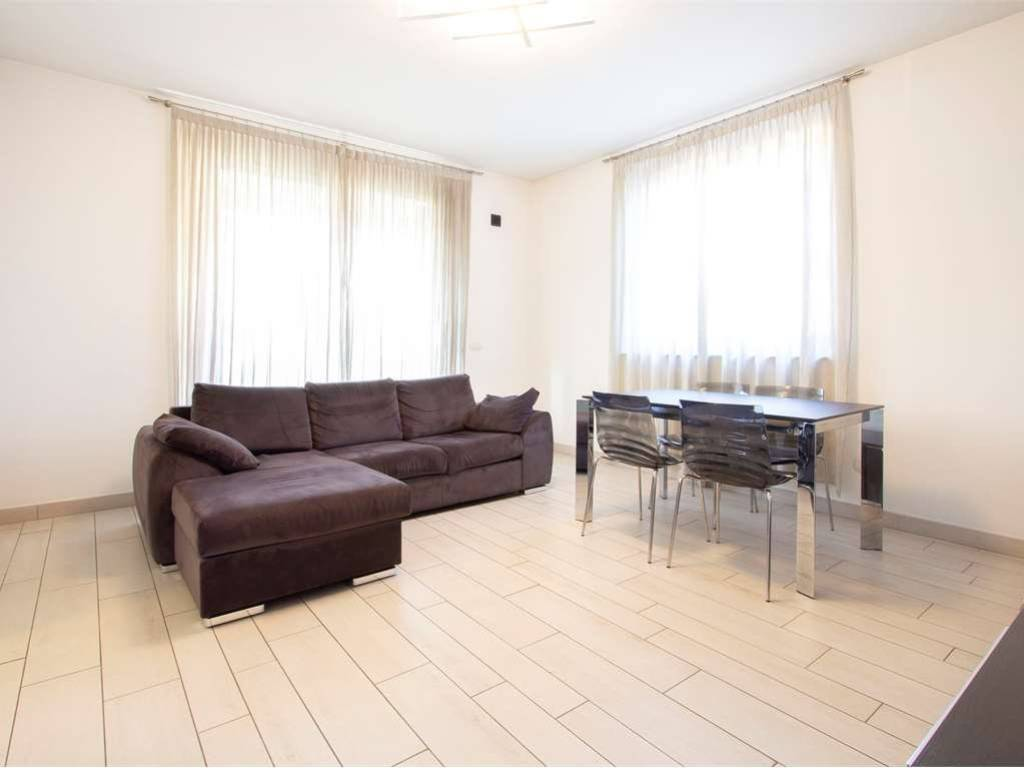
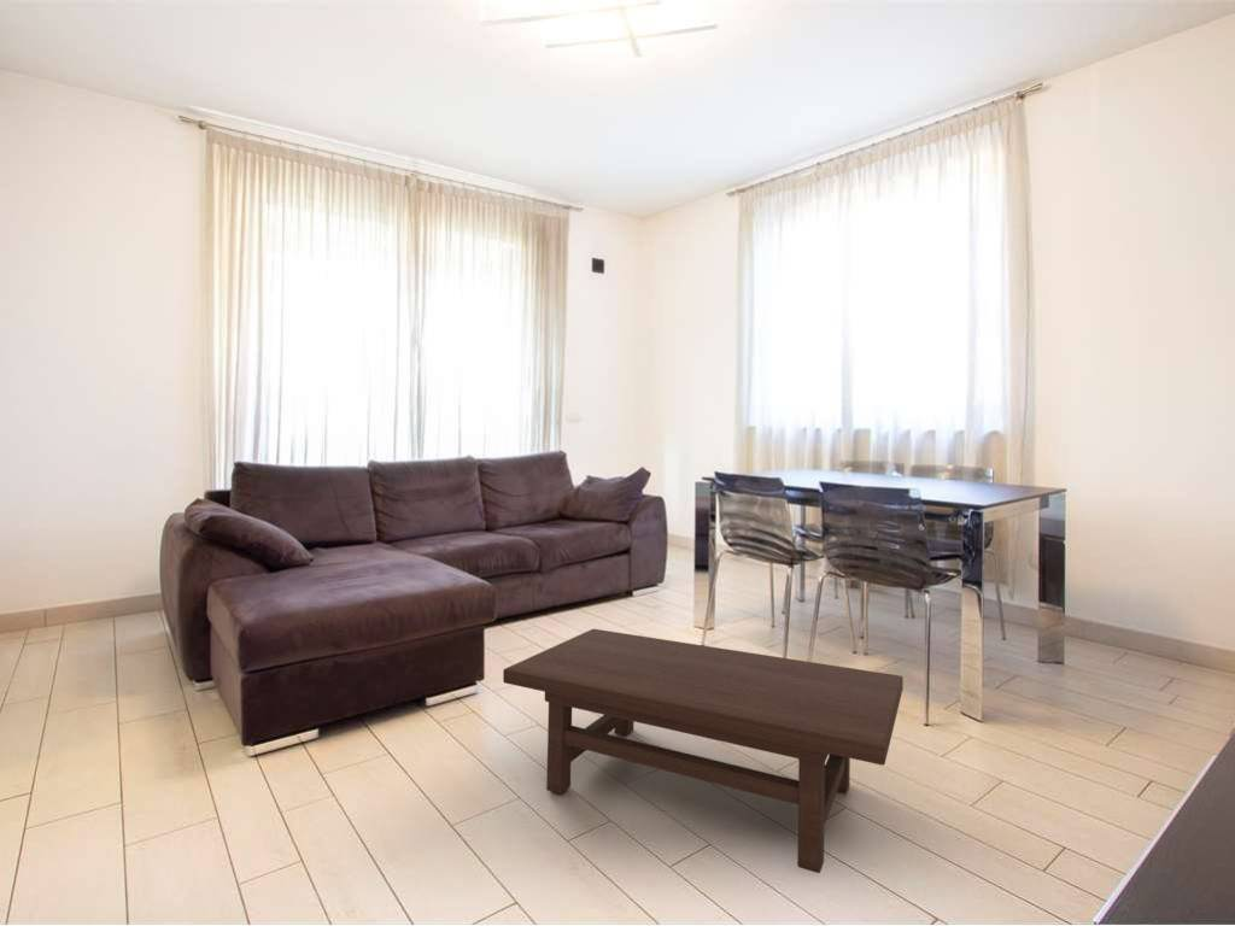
+ coffee table [502,628,905,874]
